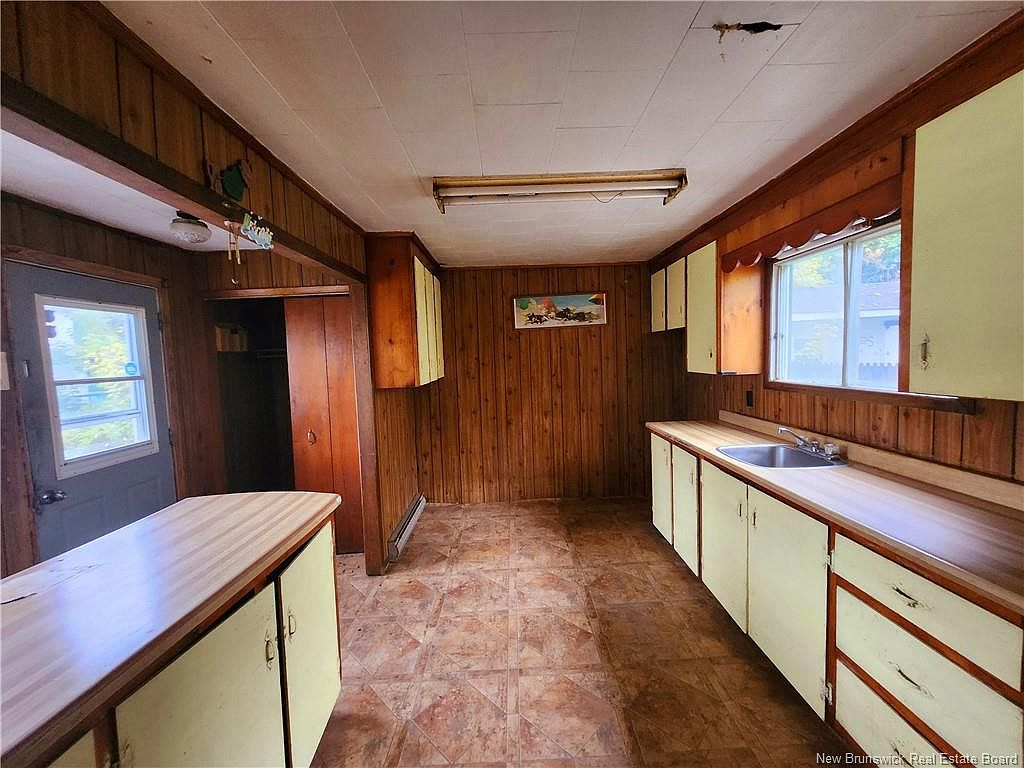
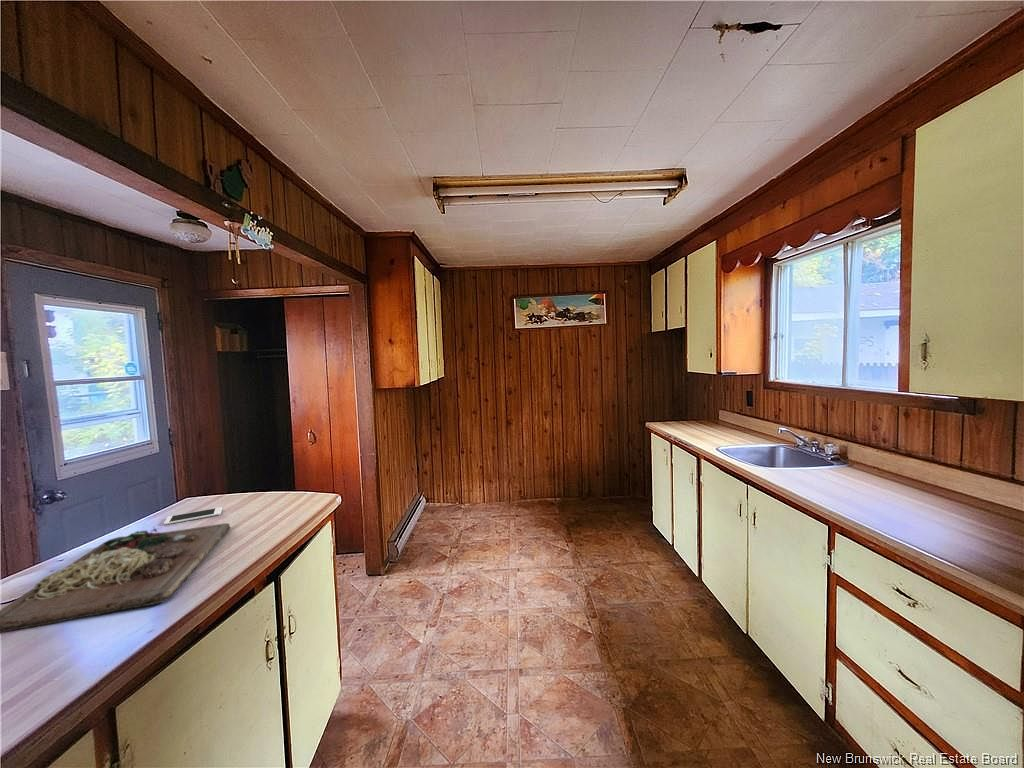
+ cell phone [163,506,223,526]
+ cutting board [0,522,232,633]
